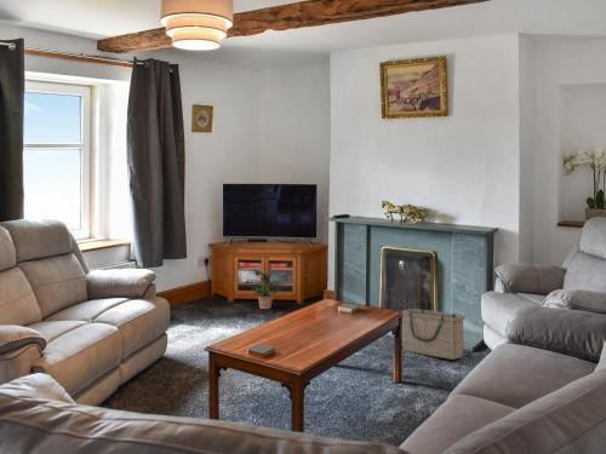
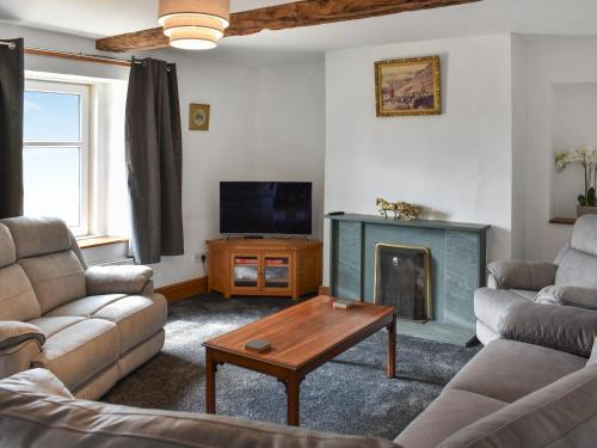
- potted plant [248,269,286,310]
- basket [401,308,467,361]
